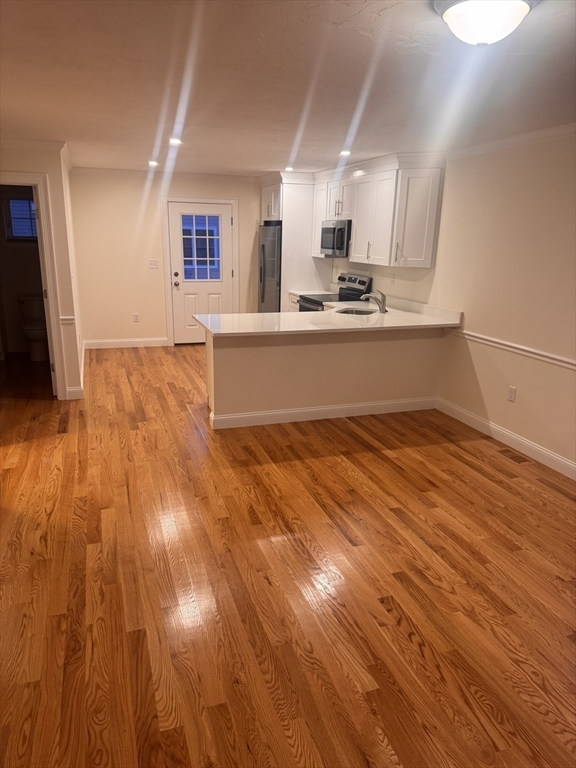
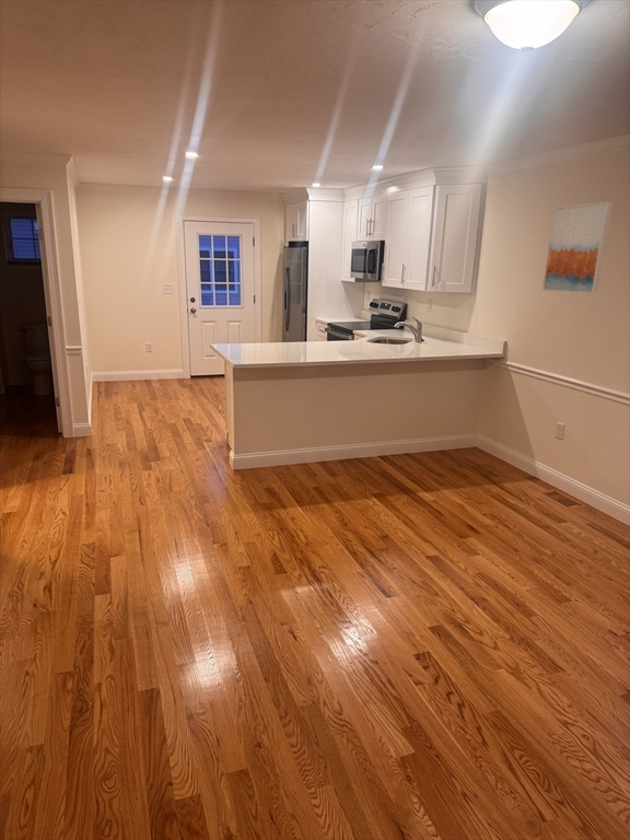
+ wall art [541,200,614,294]
